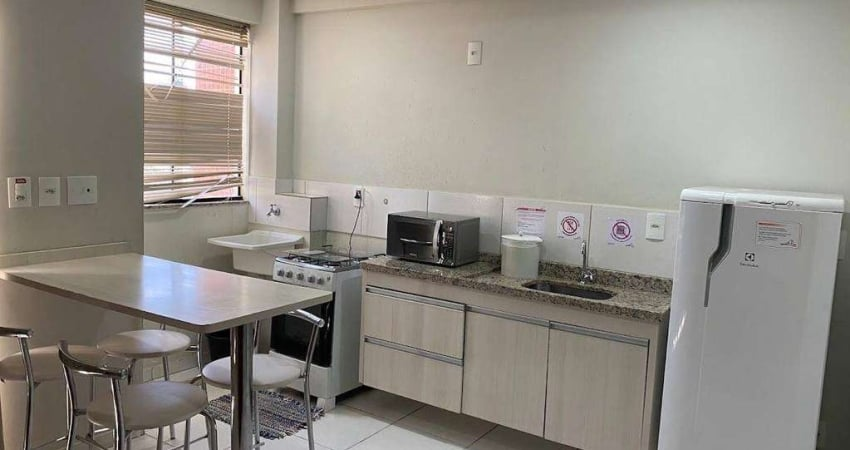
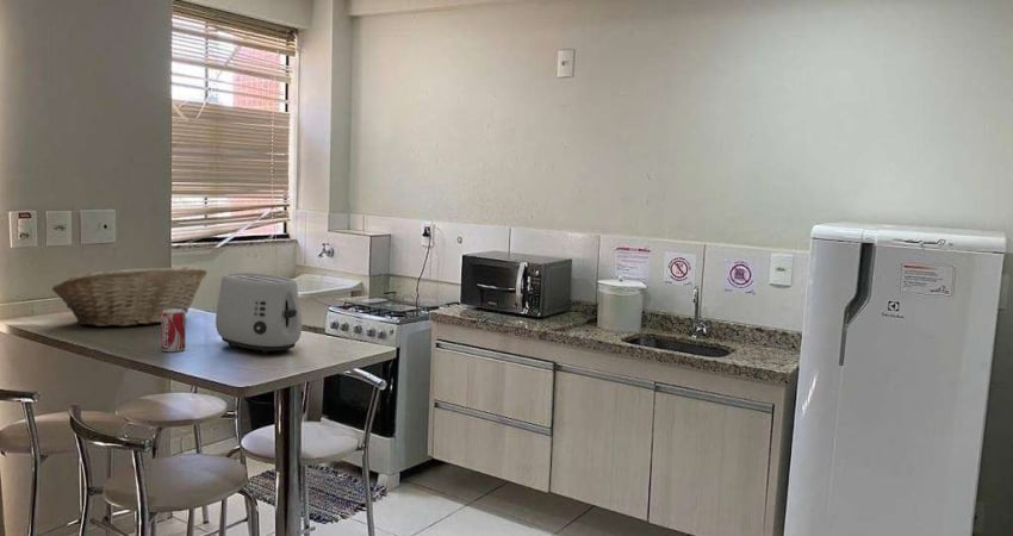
+ fruit basket [51,266,209,328]
+ toaster [215,272,303,355]
+ beverage can [160,310,187,353]
